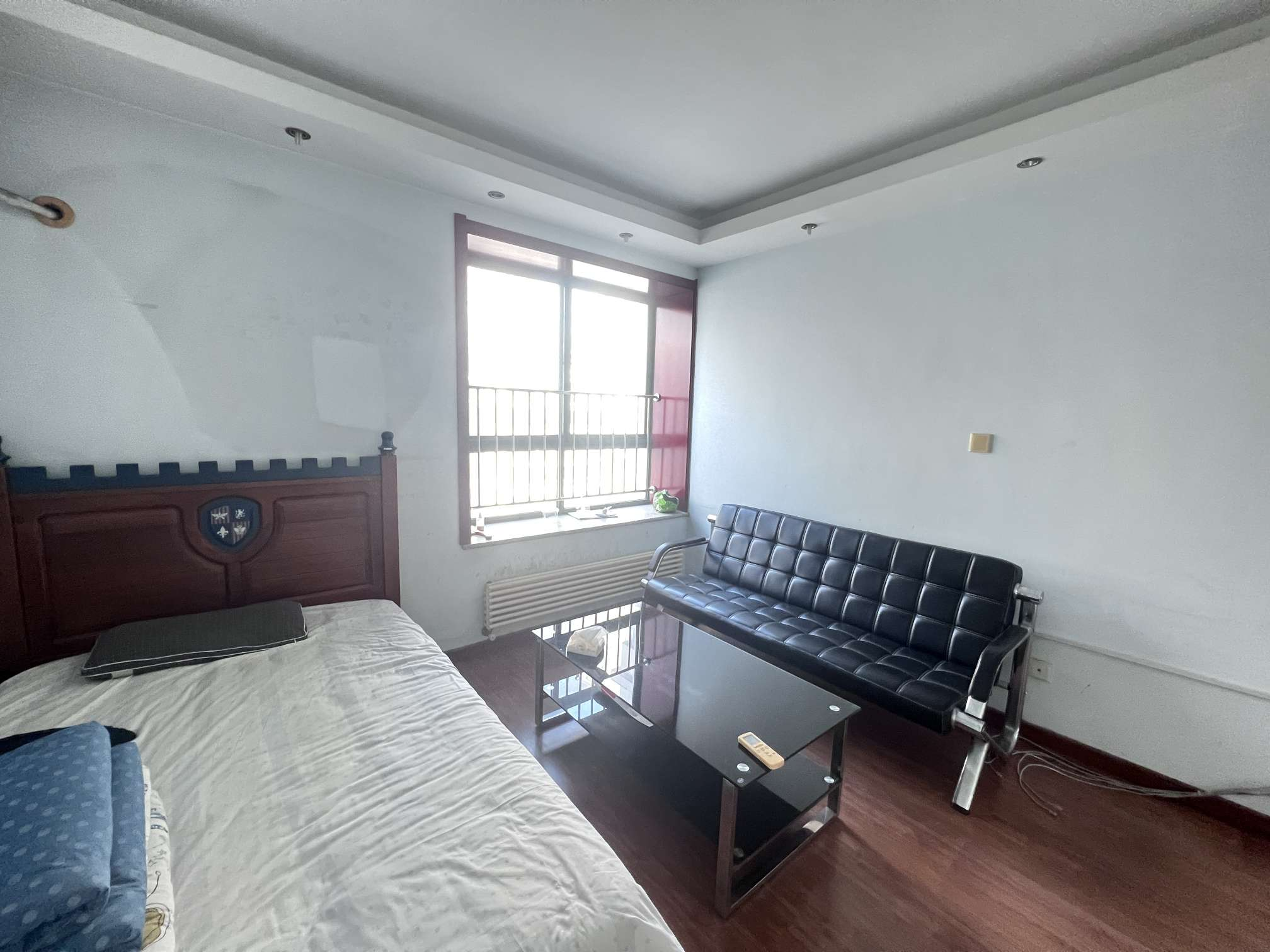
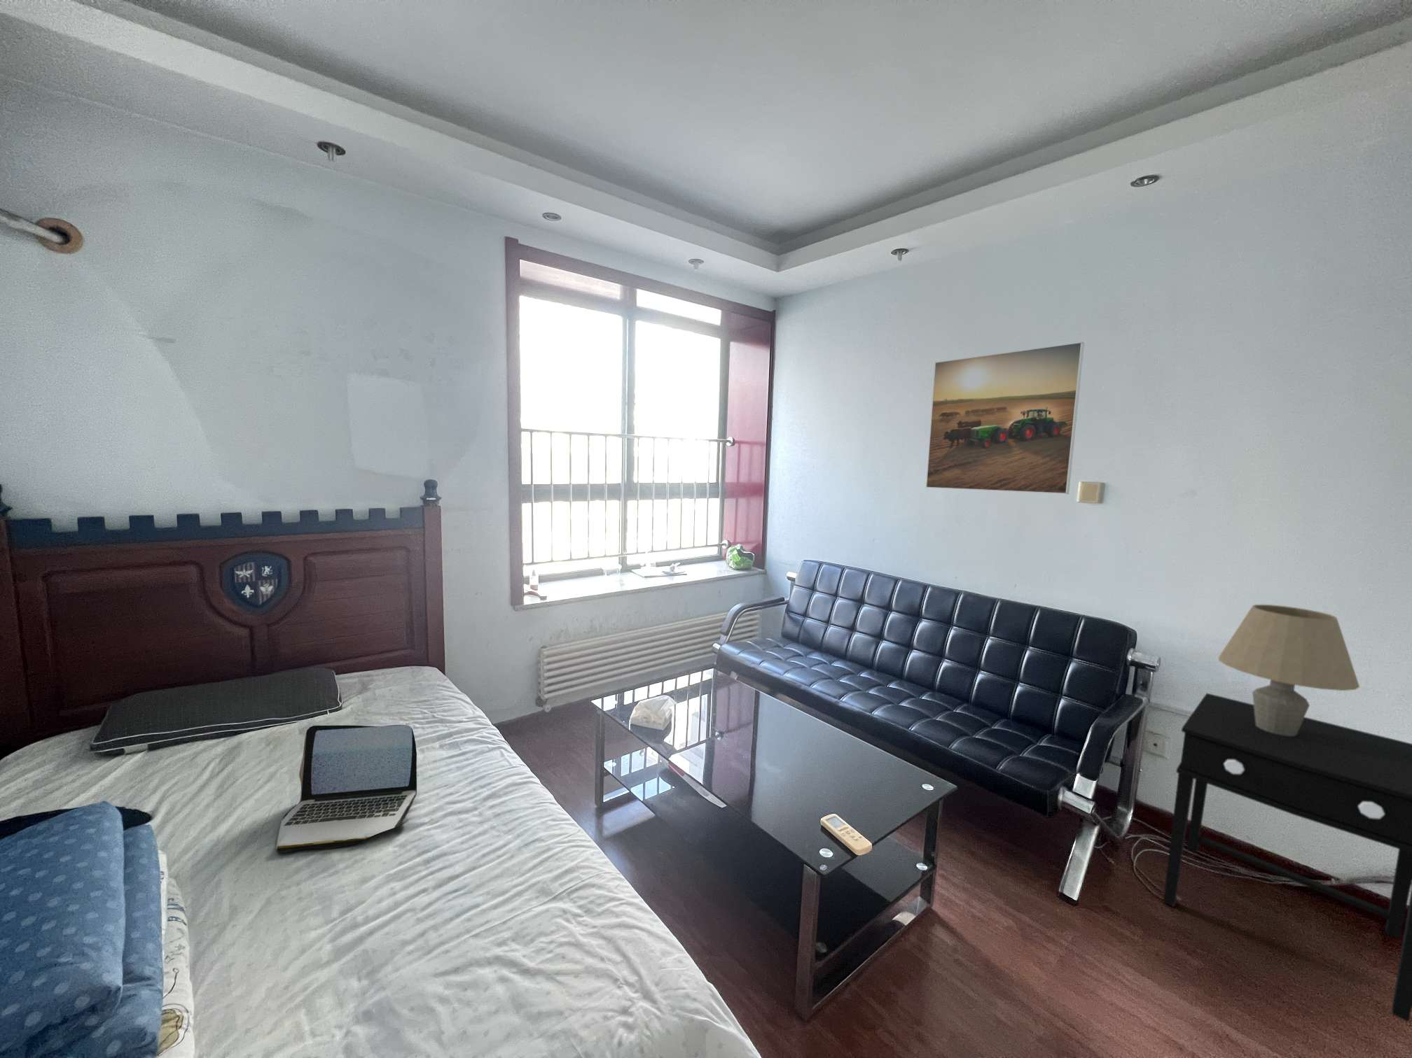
+ table lamp [1219,603,1360,736]
+ laptop [276,725,417,854]
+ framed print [925,341,1085,495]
+ side table [1163,692,1412,1022]
